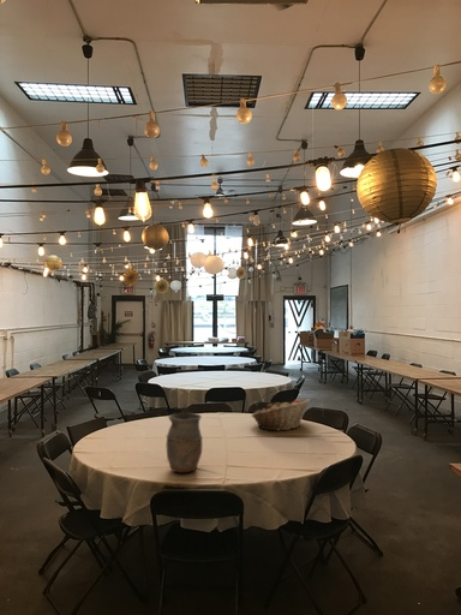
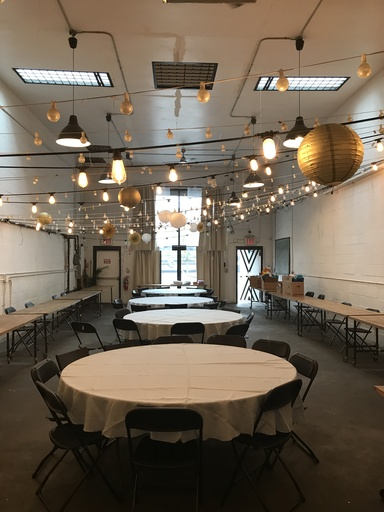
- fruit basket [251,398,311,432]
- vase [166,411,204,474]
